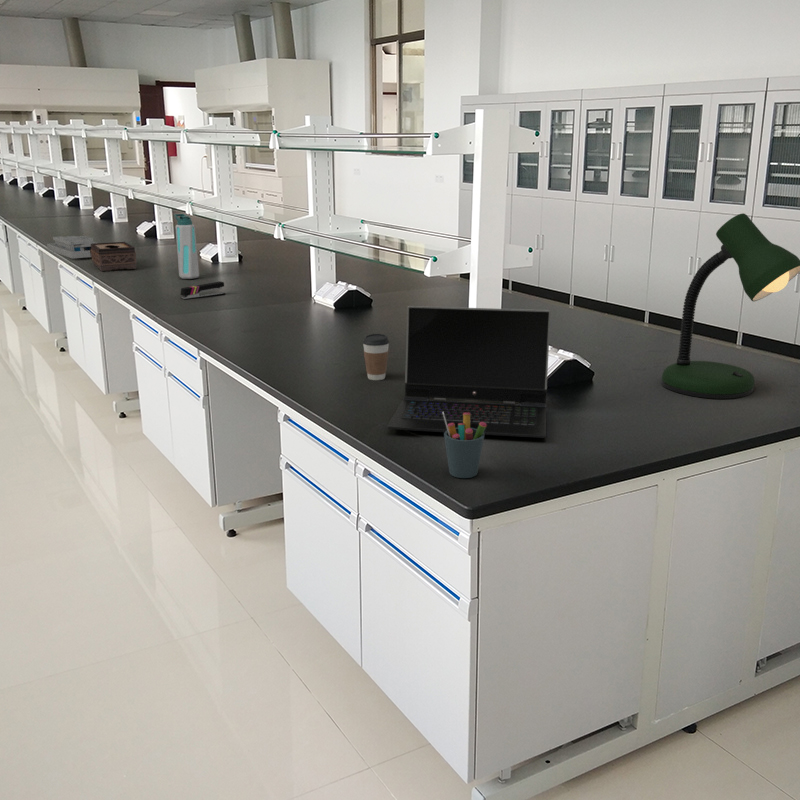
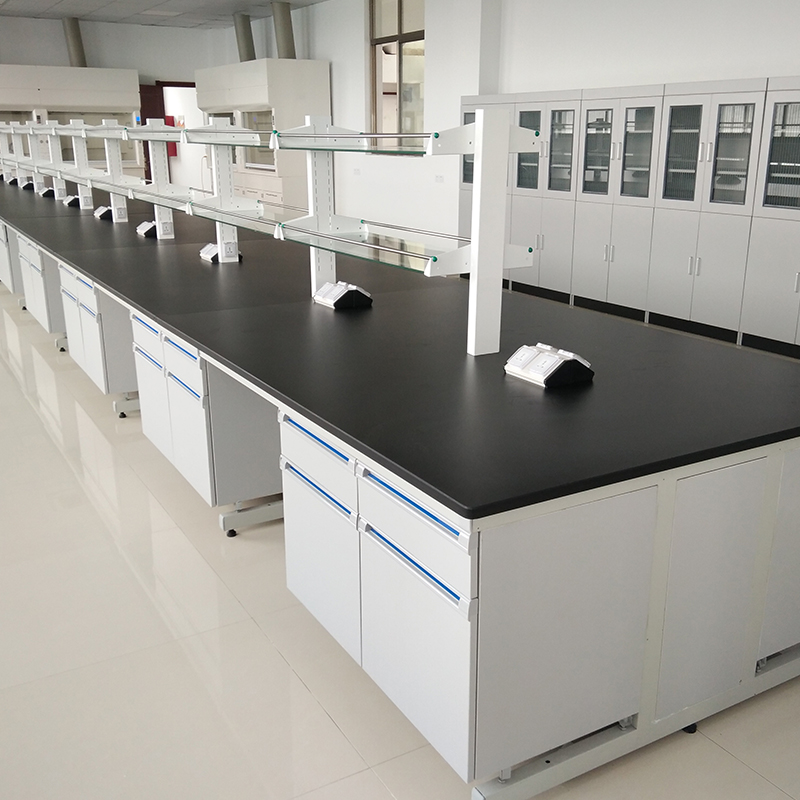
- water bottle [173,213,200,280]
- stapler [180,280,226,301]
- pen holder [442,412,486,479]
- desk organizer [46,235,96,259]
- coffee cup [362,333,390,381]
- desk lamp [660,212,800,400]
- laptop computer [386,305,552,439]
- tissue box [91,241,138,272]
